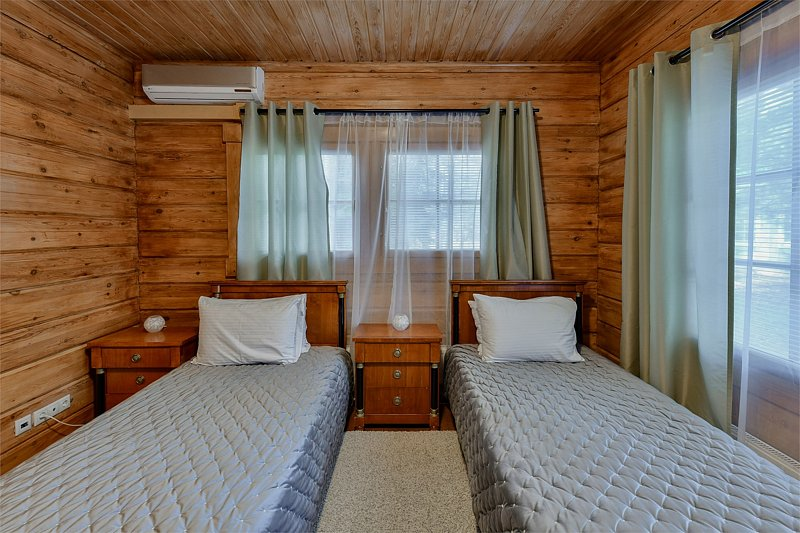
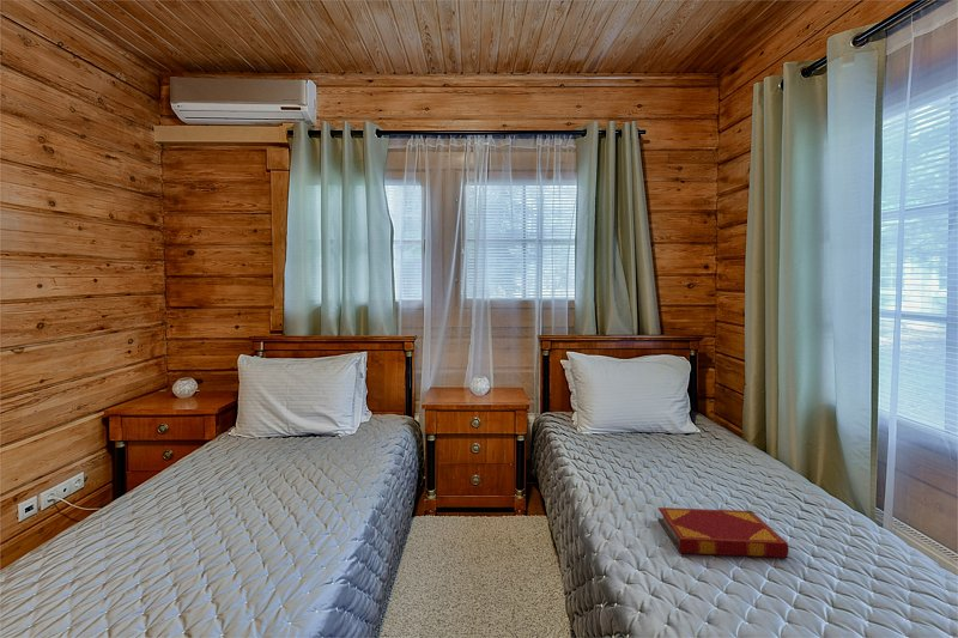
+ hardback book [656,506,789,559]
